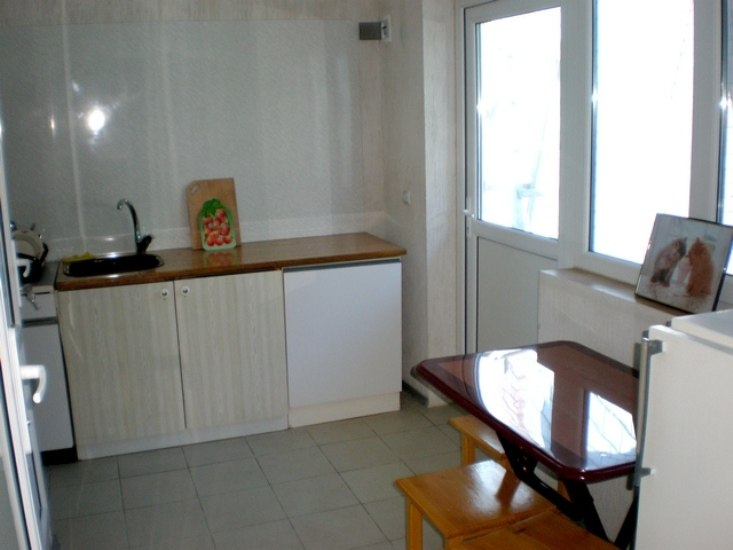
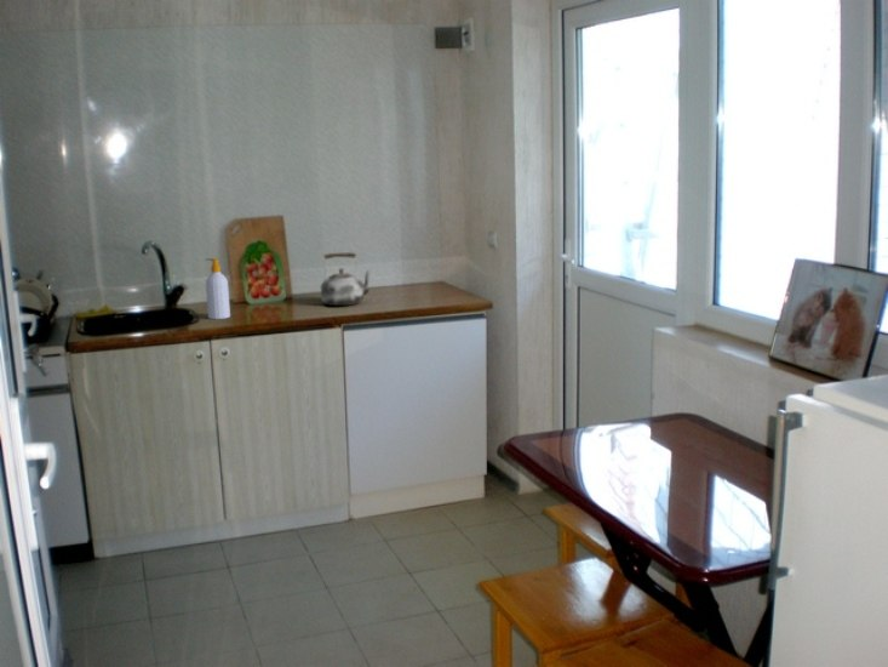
+ kettle [320,251,373,307]
+ soap bottle [204,257,231,320]
